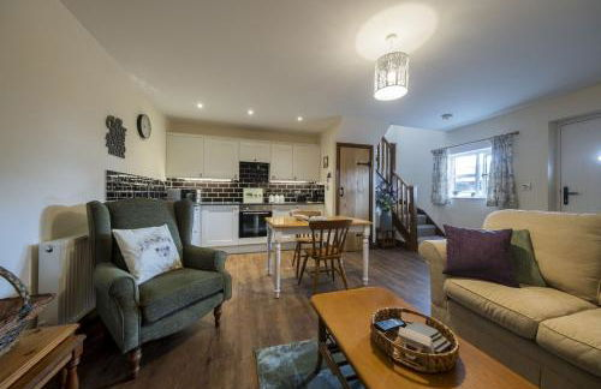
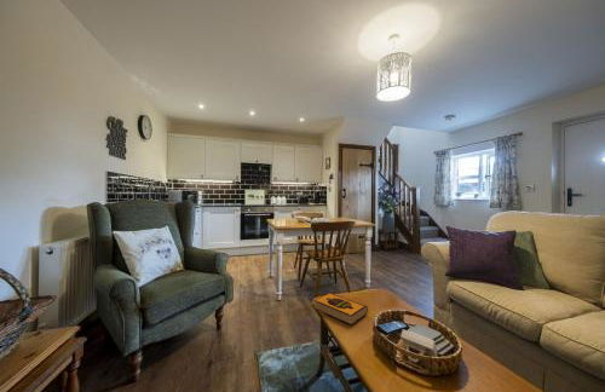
+ hardback book [313,292,369,327]
